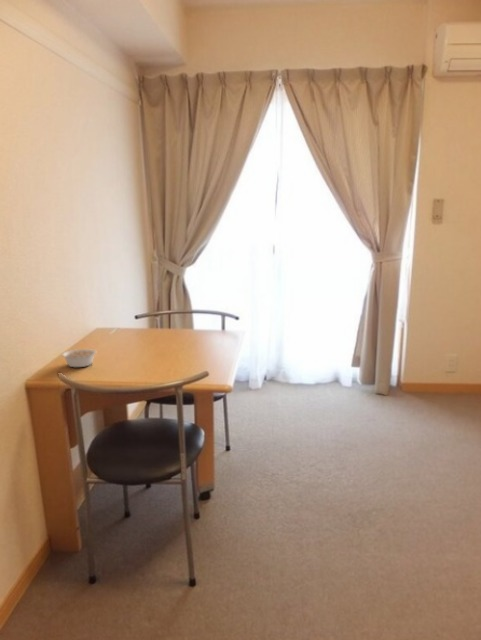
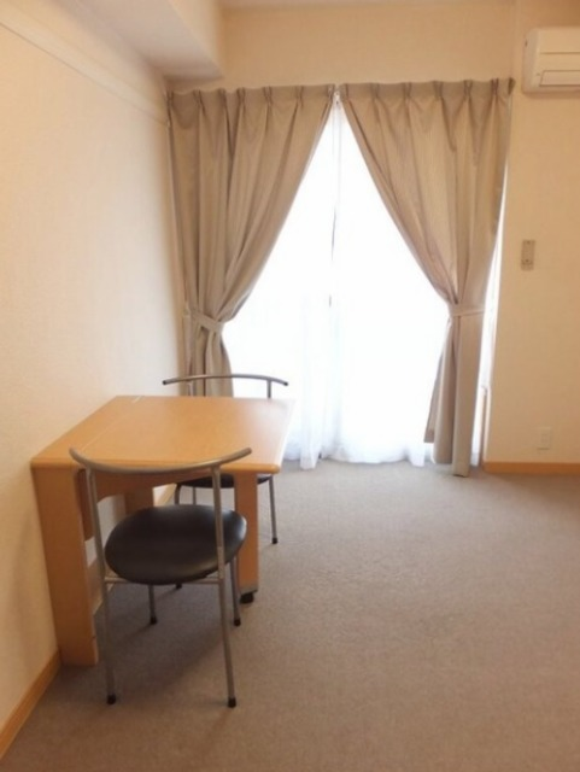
- legume [61,348,97,368]
